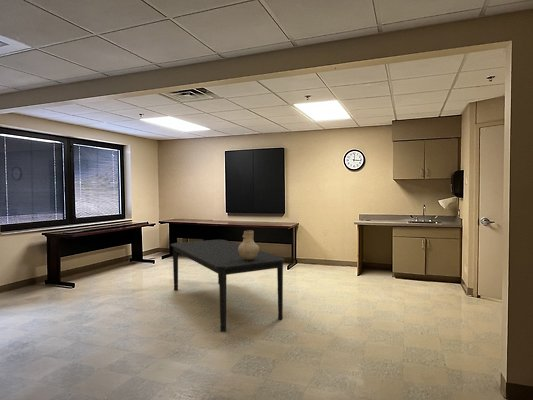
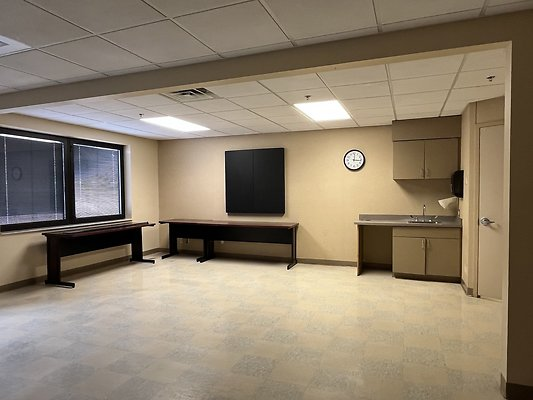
- dining table [170,239,286,333]
- vessel [238,229,260,260]
